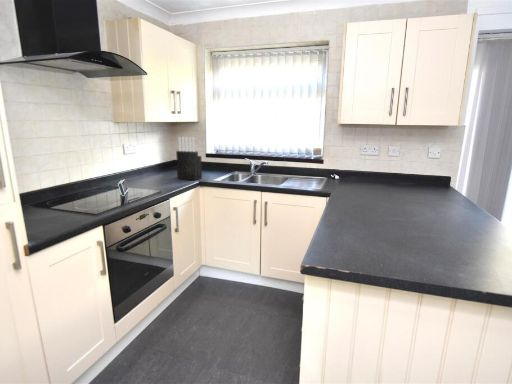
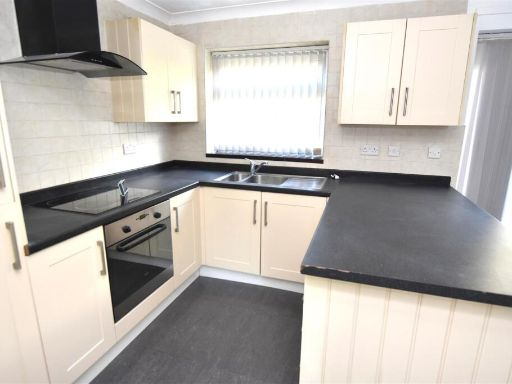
- knife block [175,136,203,181]
